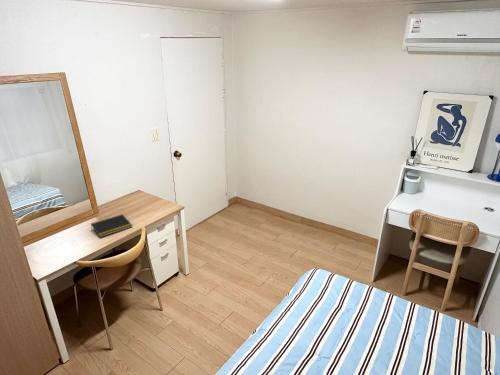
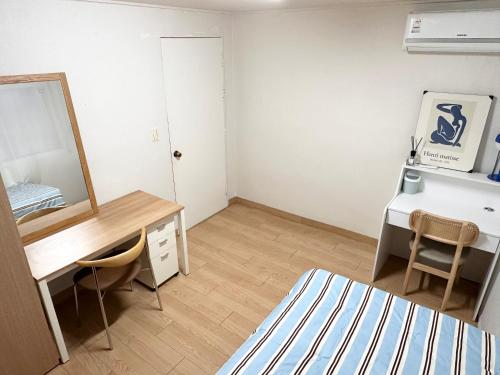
- notepad [90,213,133,238]
